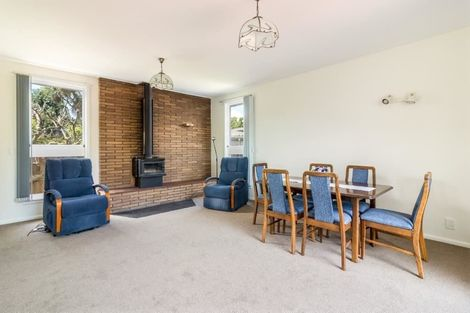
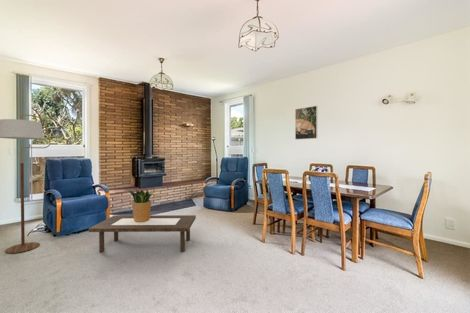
+ coffee table [88,214,197,253]
+ potted plant [126,188,155,222]
+ floor lamp [0,113,52,254]
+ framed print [294,105,318,140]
